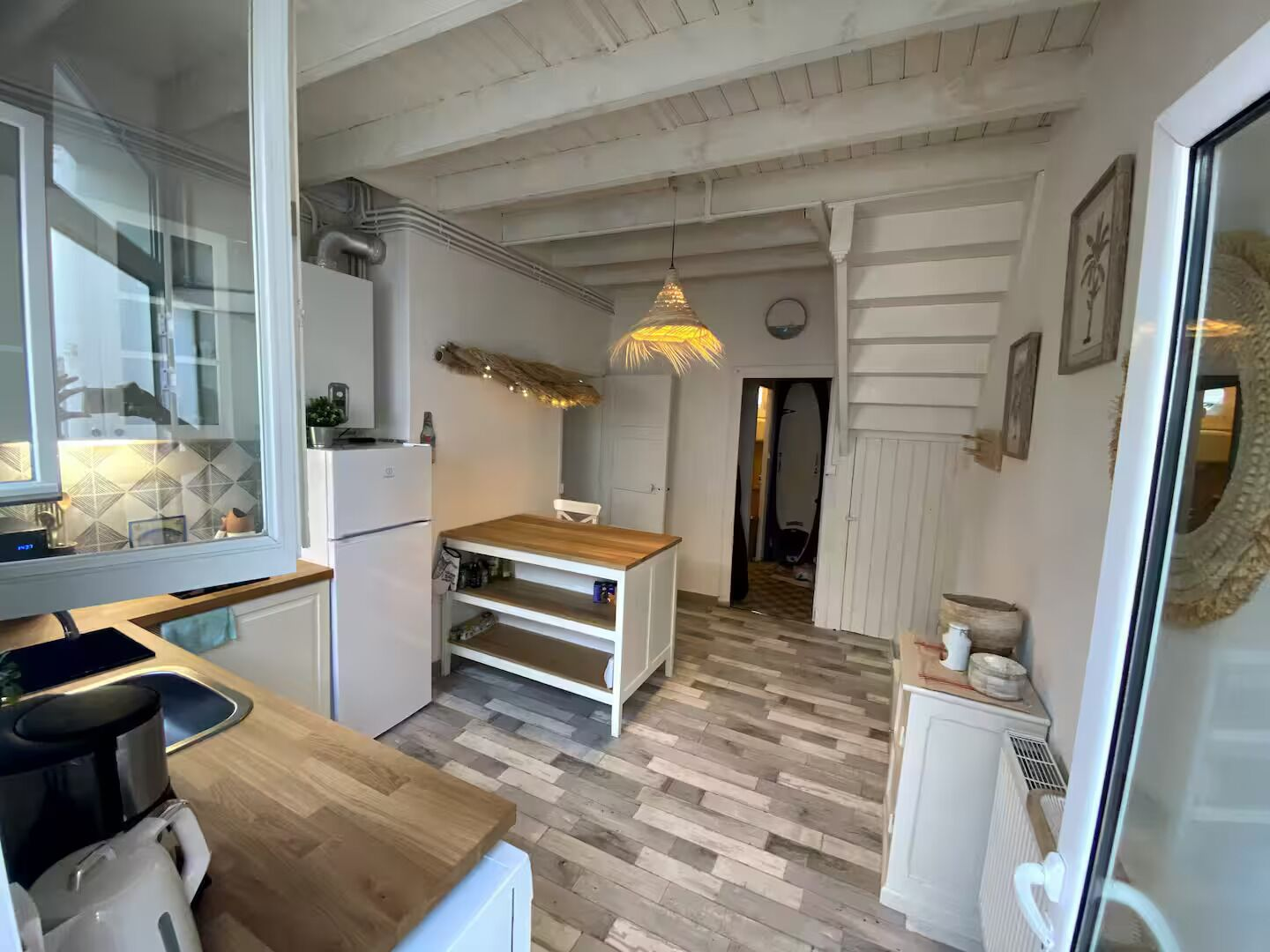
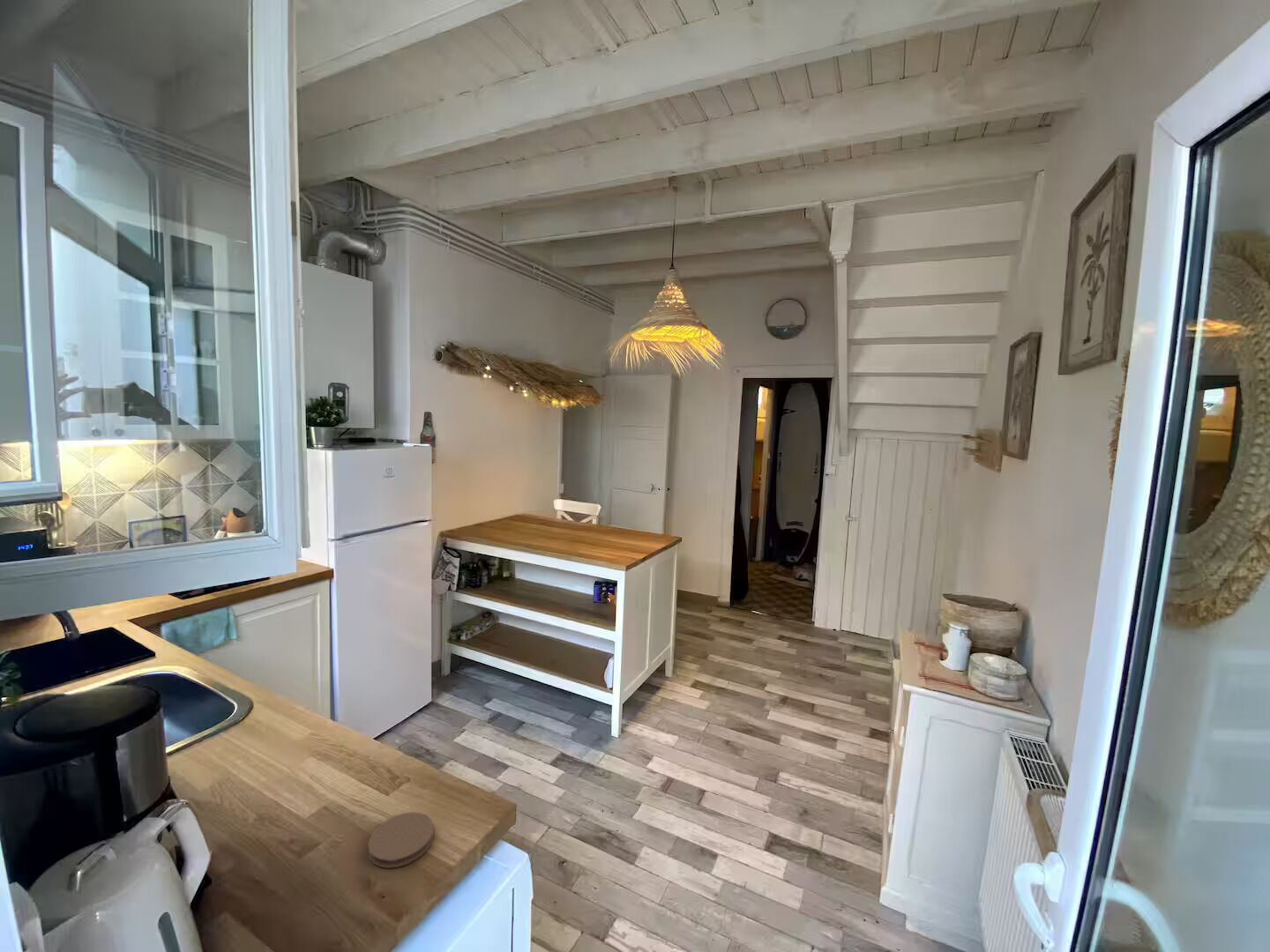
+ coaster [367,811,435,869]
